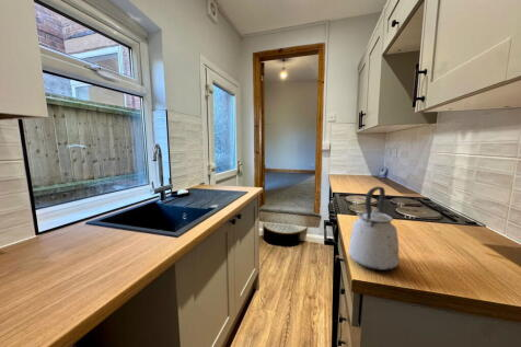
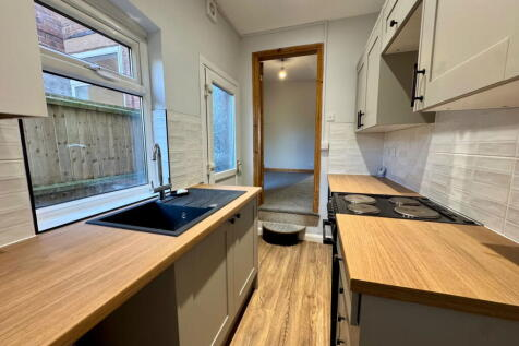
- kettle [347,185,401,271]
